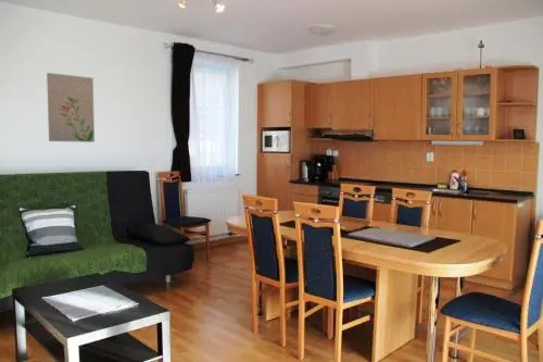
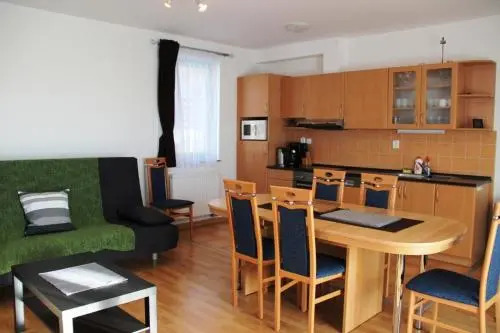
- wall art [46,72,96,143]
